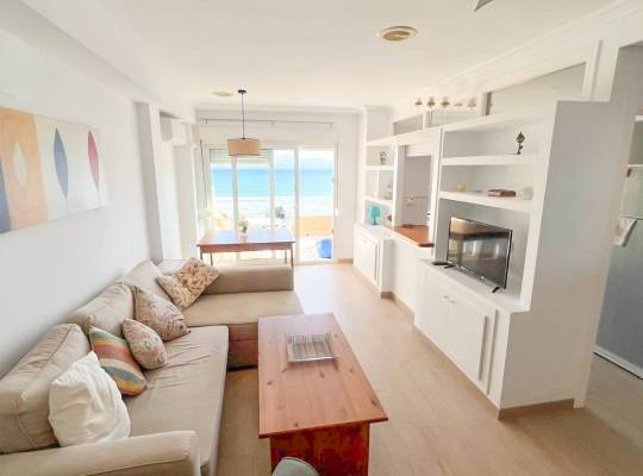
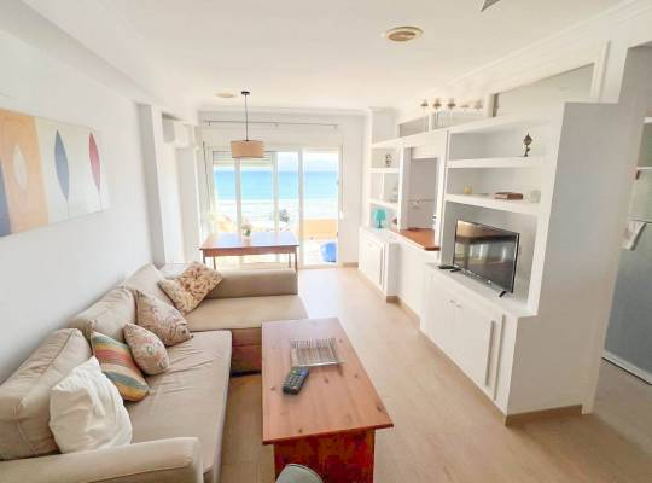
+ remote control [281,365,310,395]
